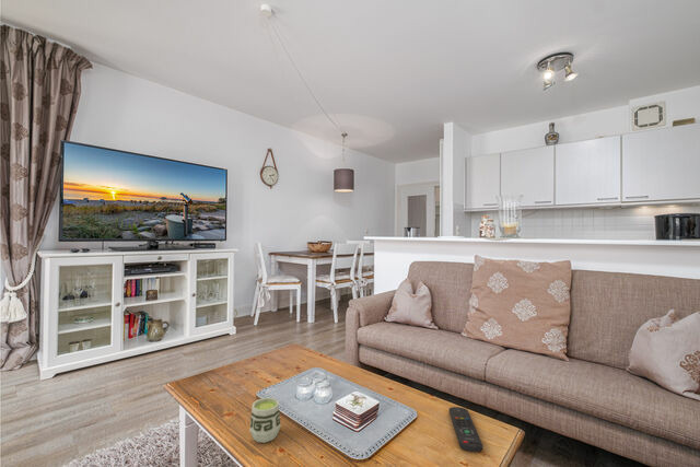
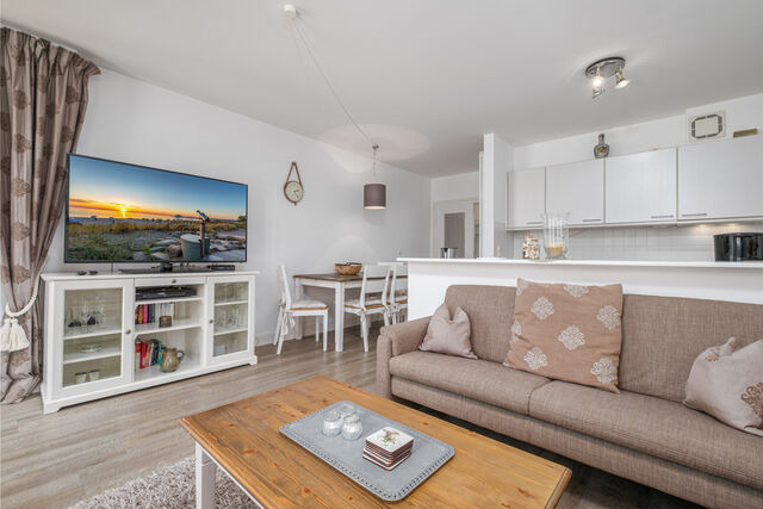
- cup [248,397,282,444]
- remote control [448,406,483,453]
